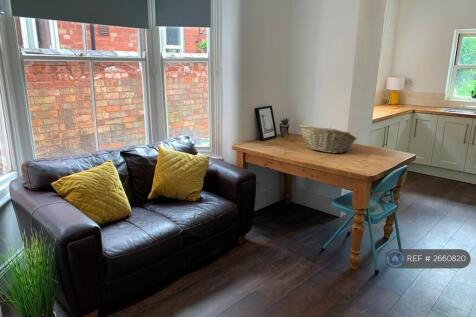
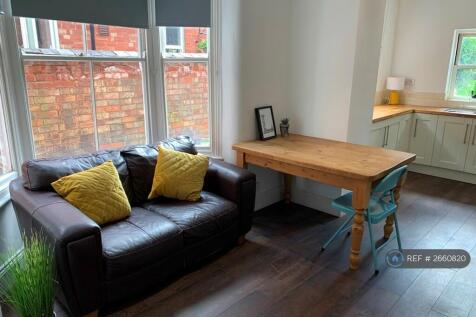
- fruit basket [297,124,358,154]
